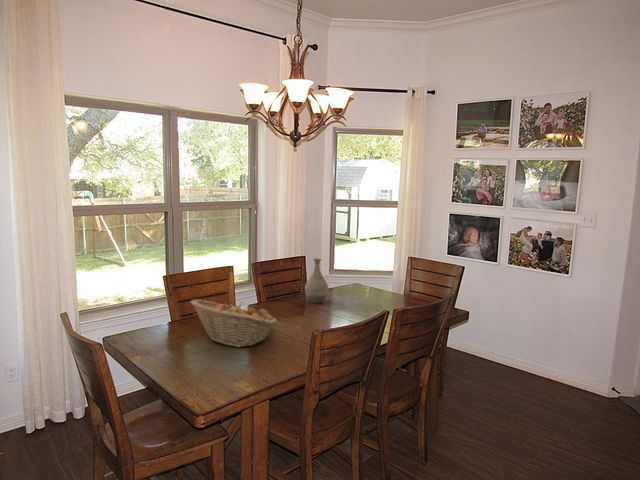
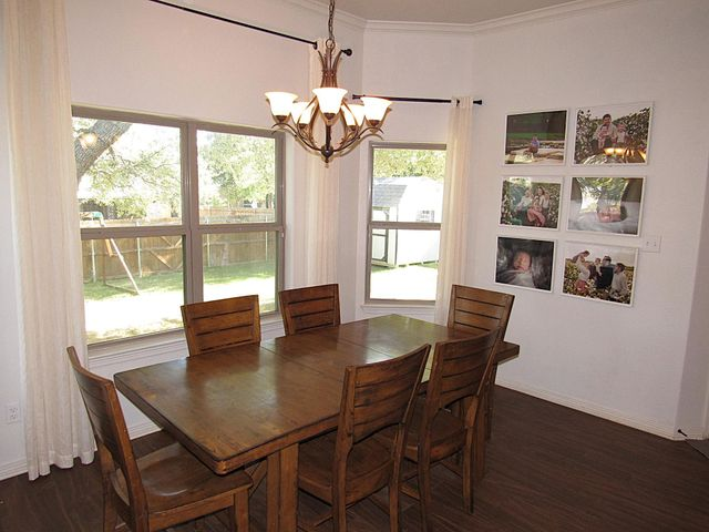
- fruit basket [190,299,278,348]
- vase [304,258,330,304]
